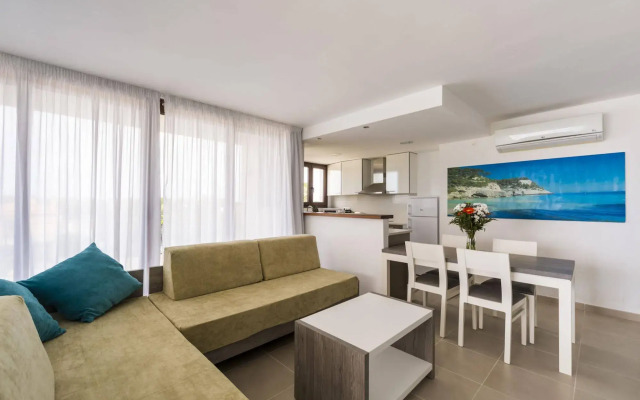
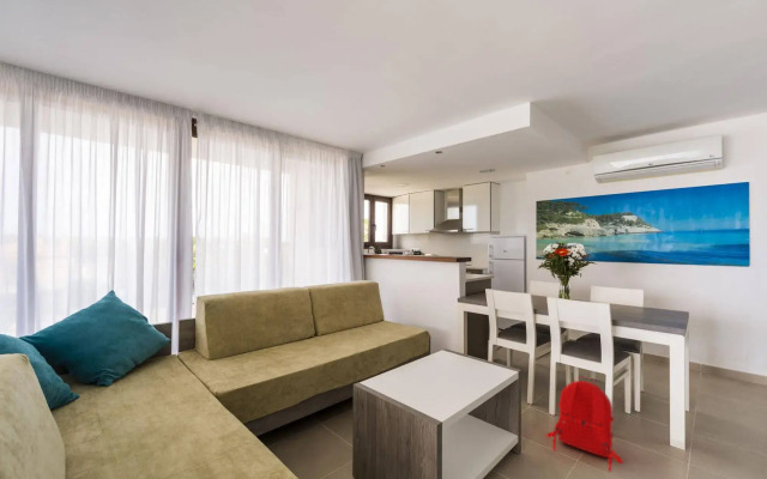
+ backpack [544,375,624,473]
